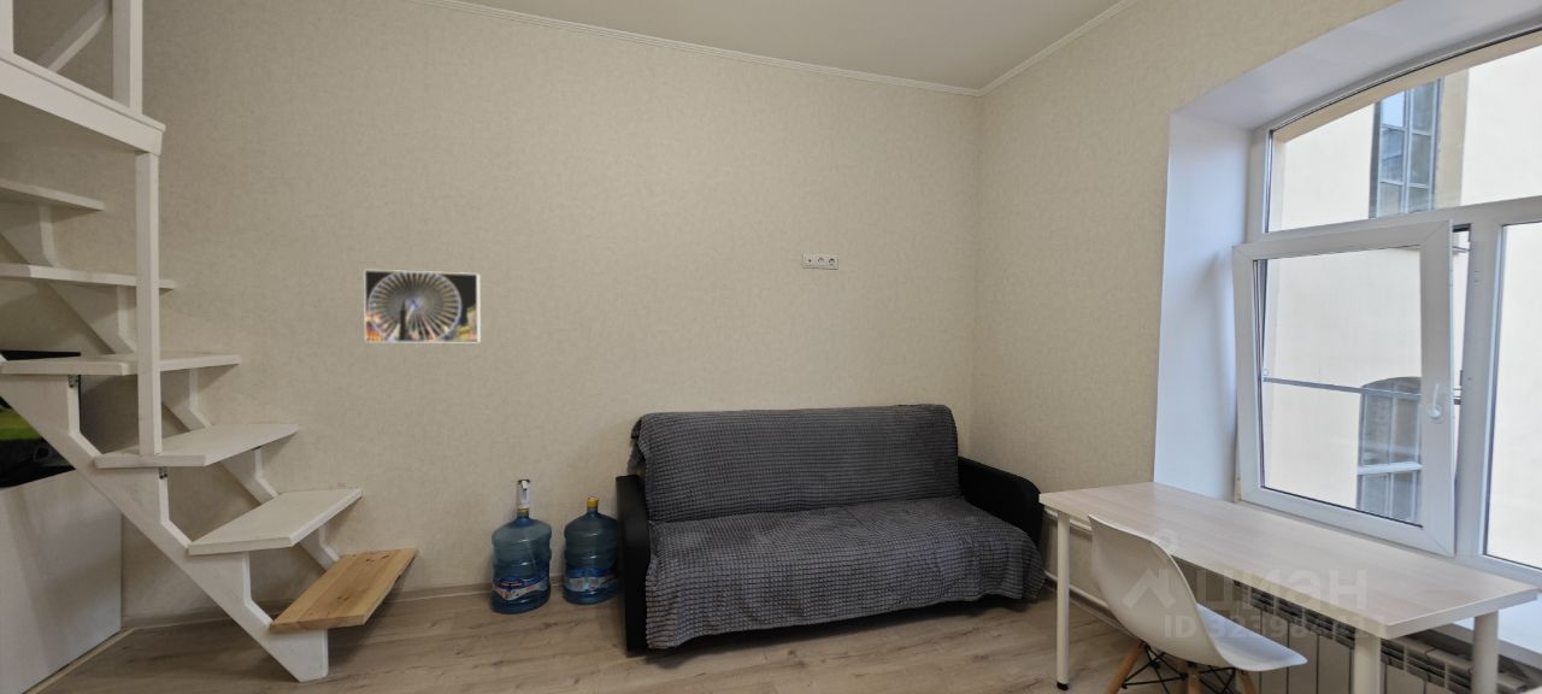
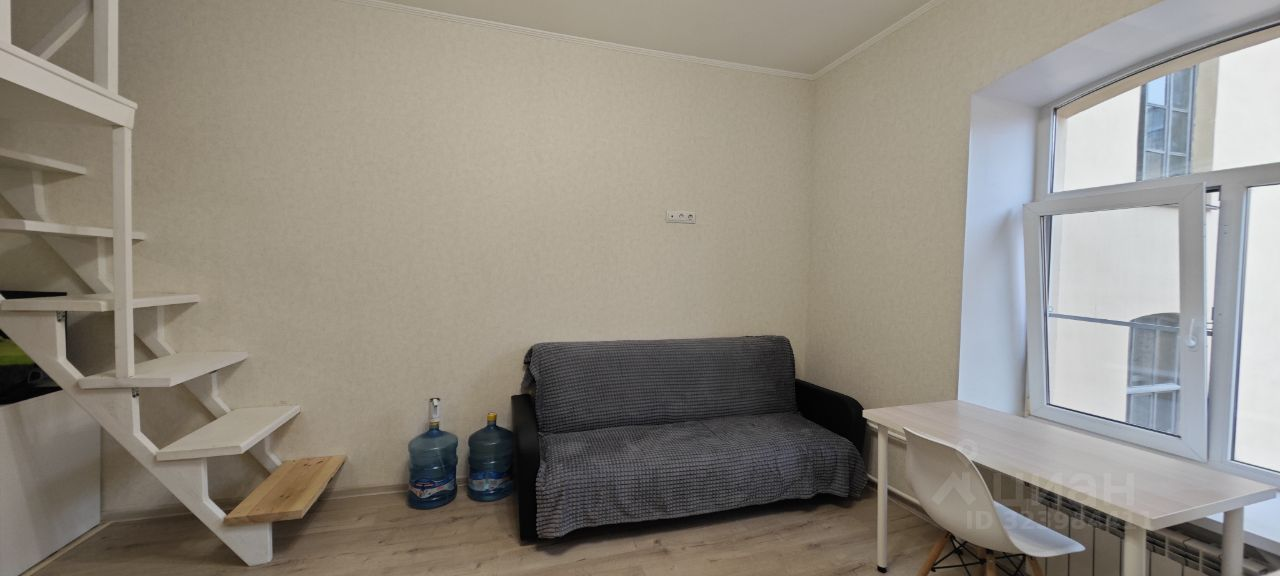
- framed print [363,269,482,343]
